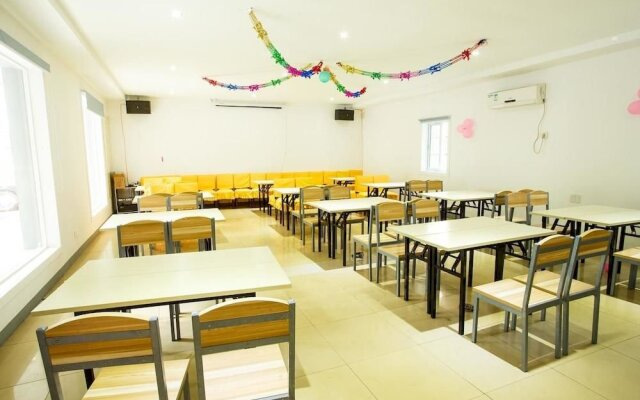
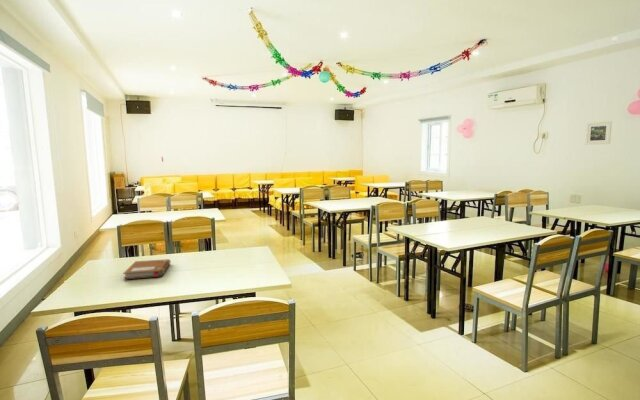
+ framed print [585,120,613,146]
+ notebook [122,258,172,280]
